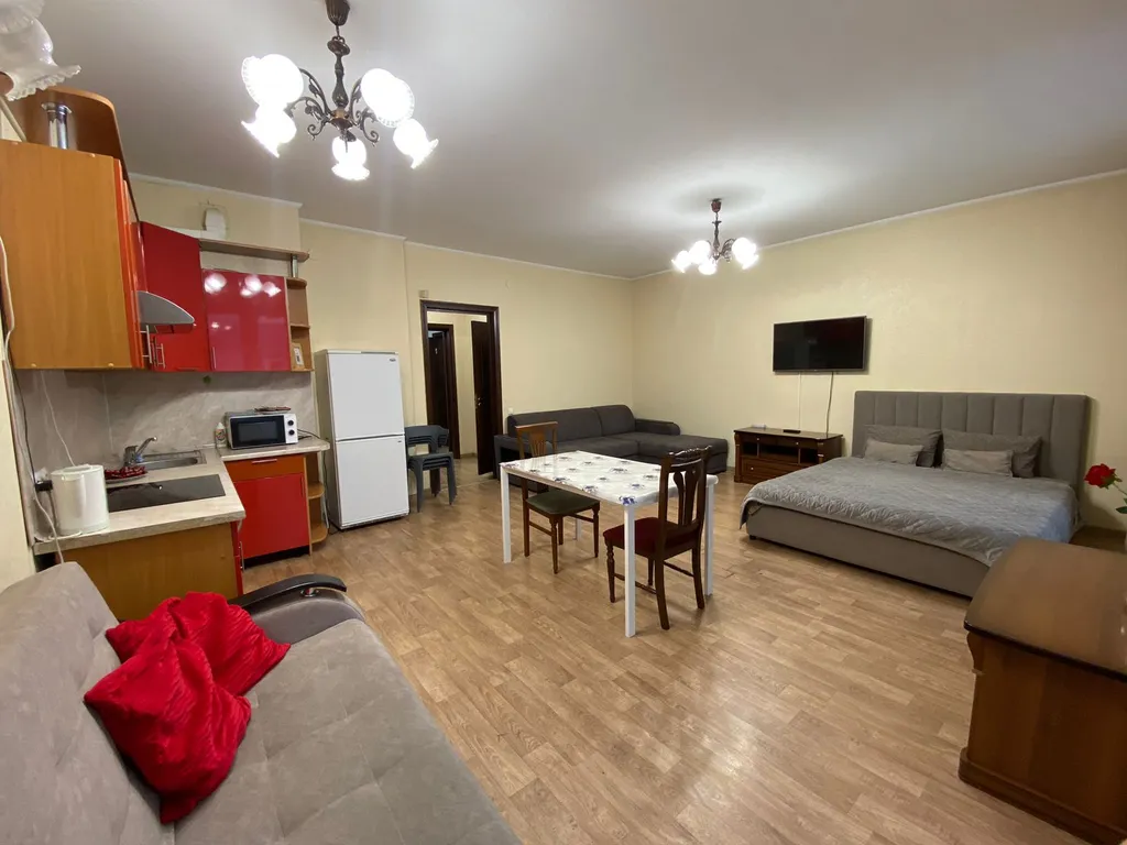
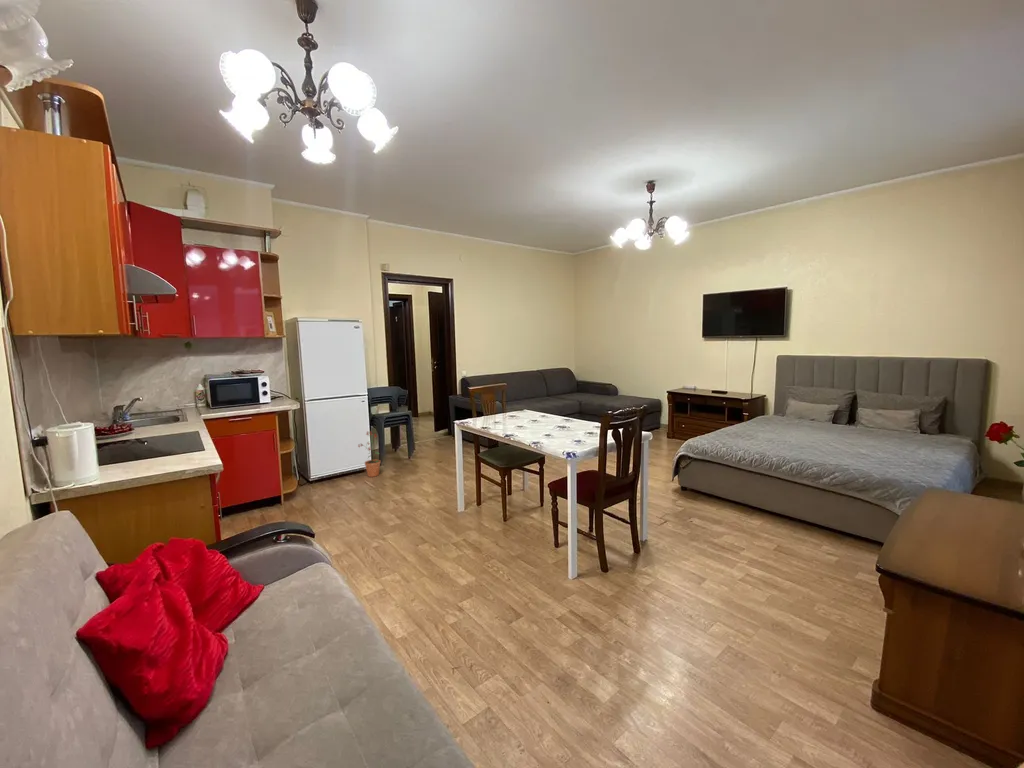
+ potted plant [357,430,381,478]
